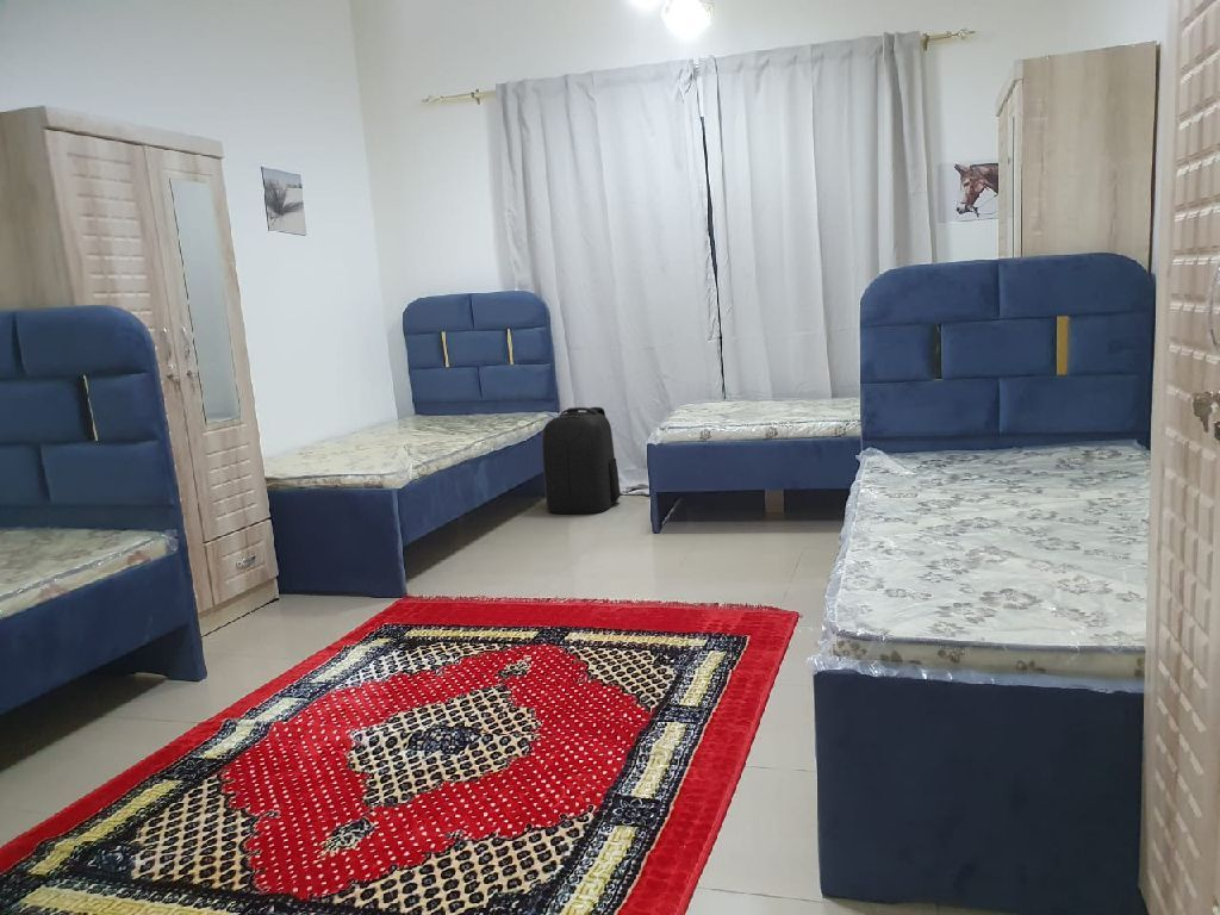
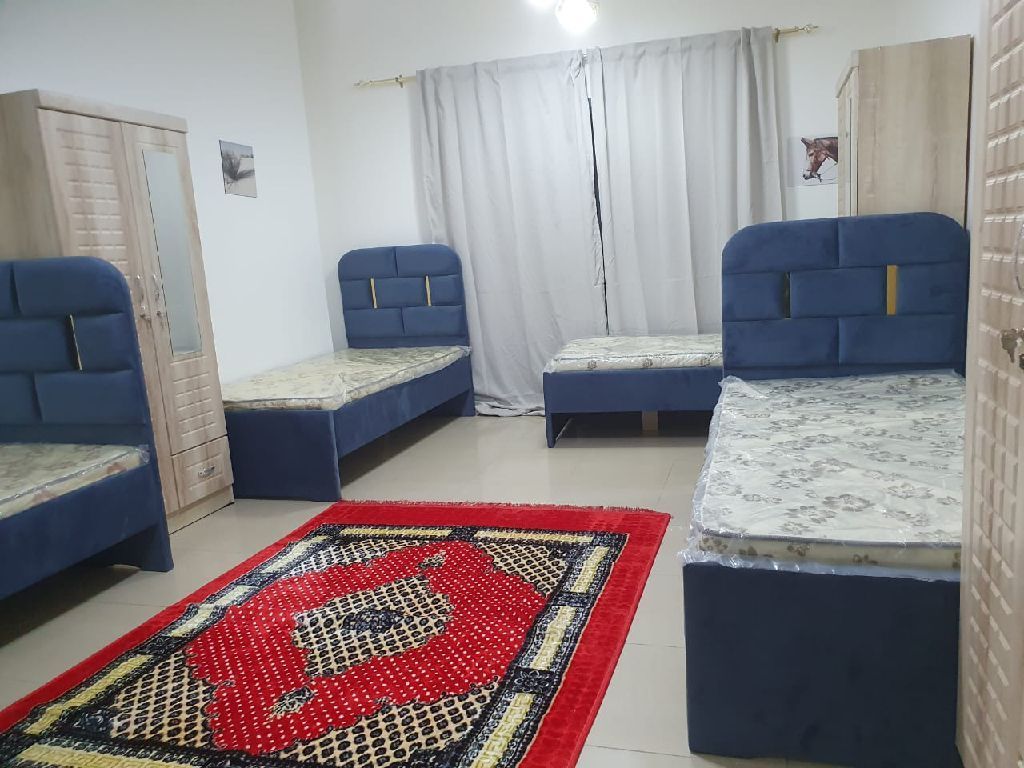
- backpack [541,406,622,515]
